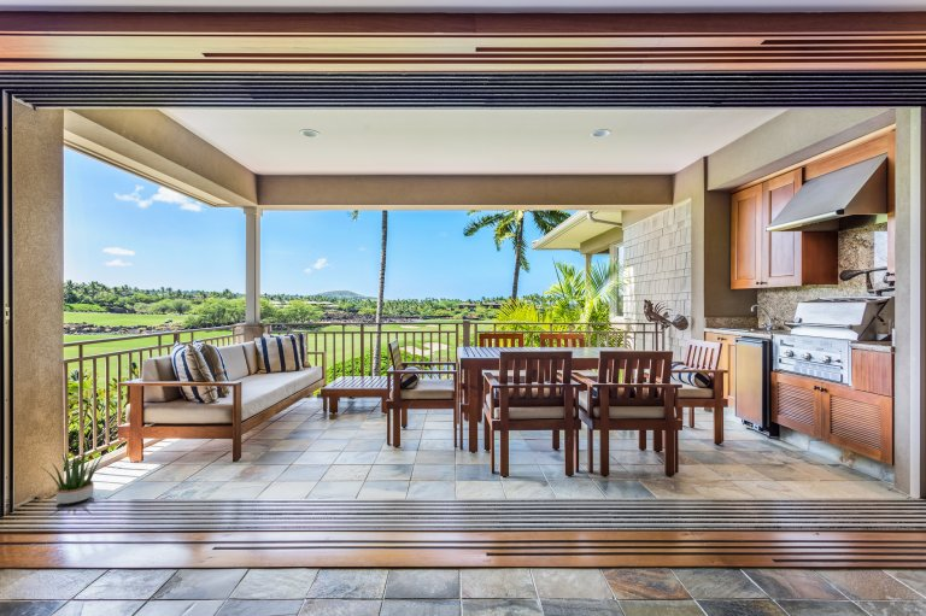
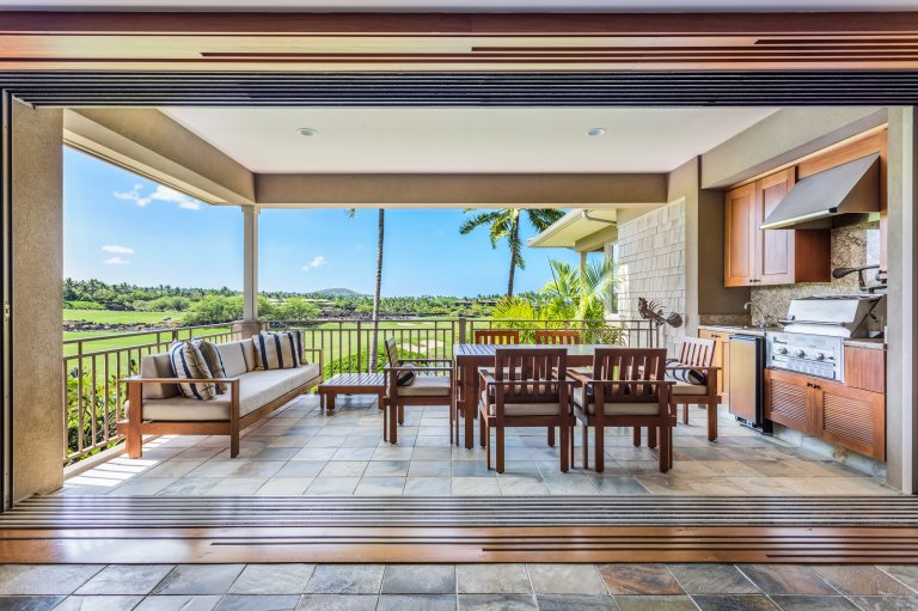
- potted plant [41,446,107,505]
